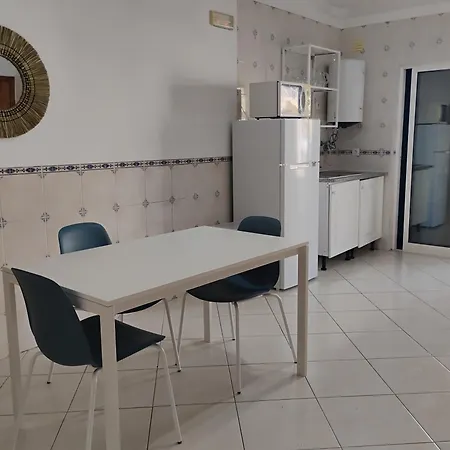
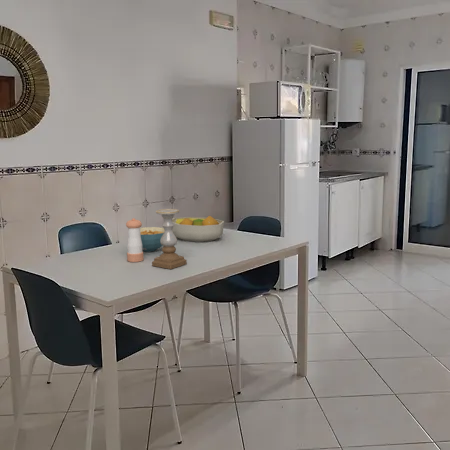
+ pepper shaker [125,217,145,263]
+ fruit bowl [172,215,225,243]
+ cereal bowl [140,226,165,253]
+ candle holder [151,208,188,270]
